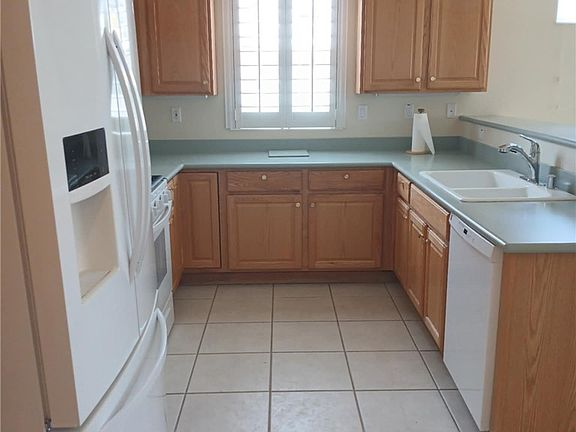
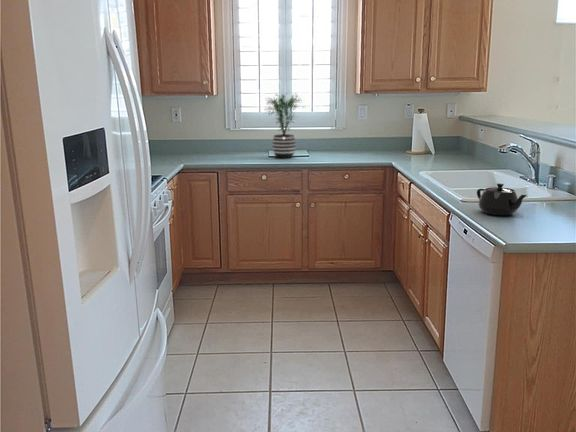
+ potted plant [263,92,307,159]
+ teapot [476,183,528,217]
